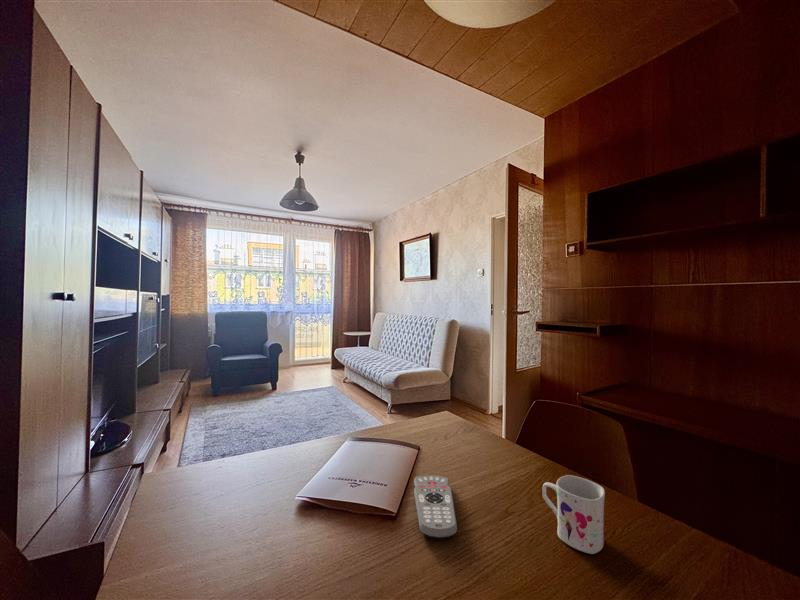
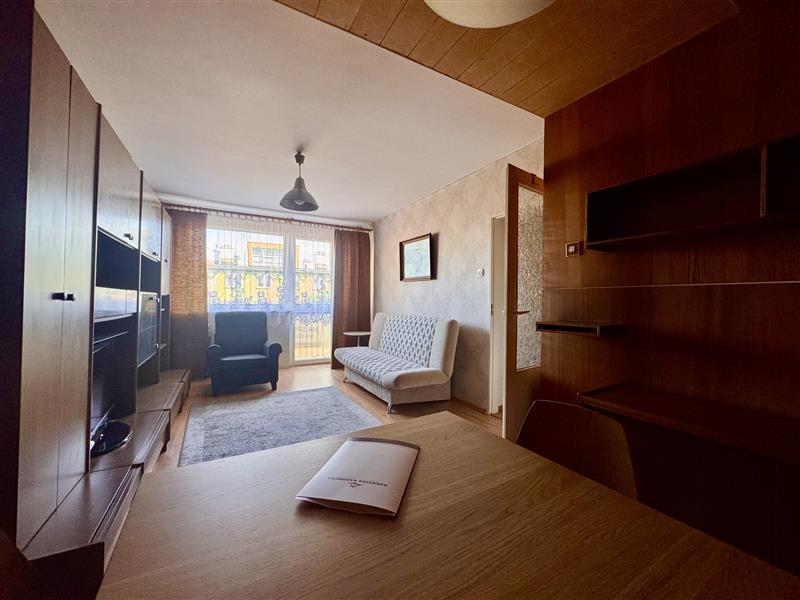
- mug [541,474,606,555]
- remote control [413,474,458,540]
